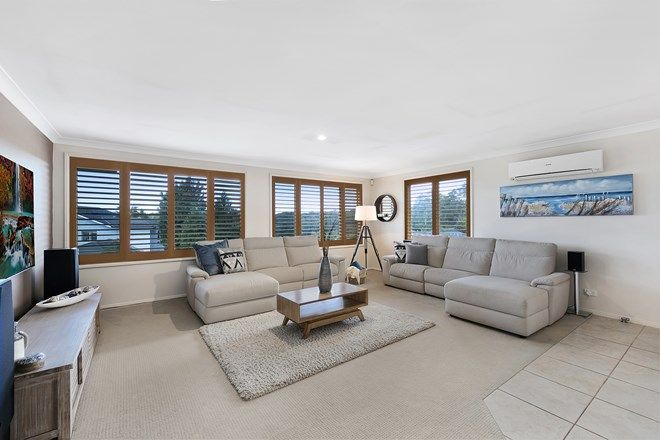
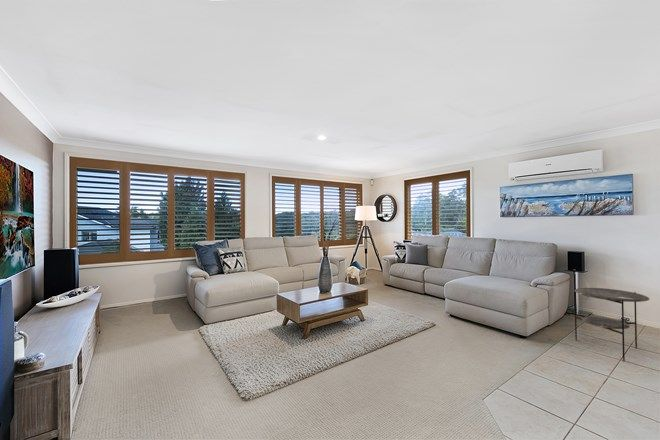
+ side table [573,287,650,362]
